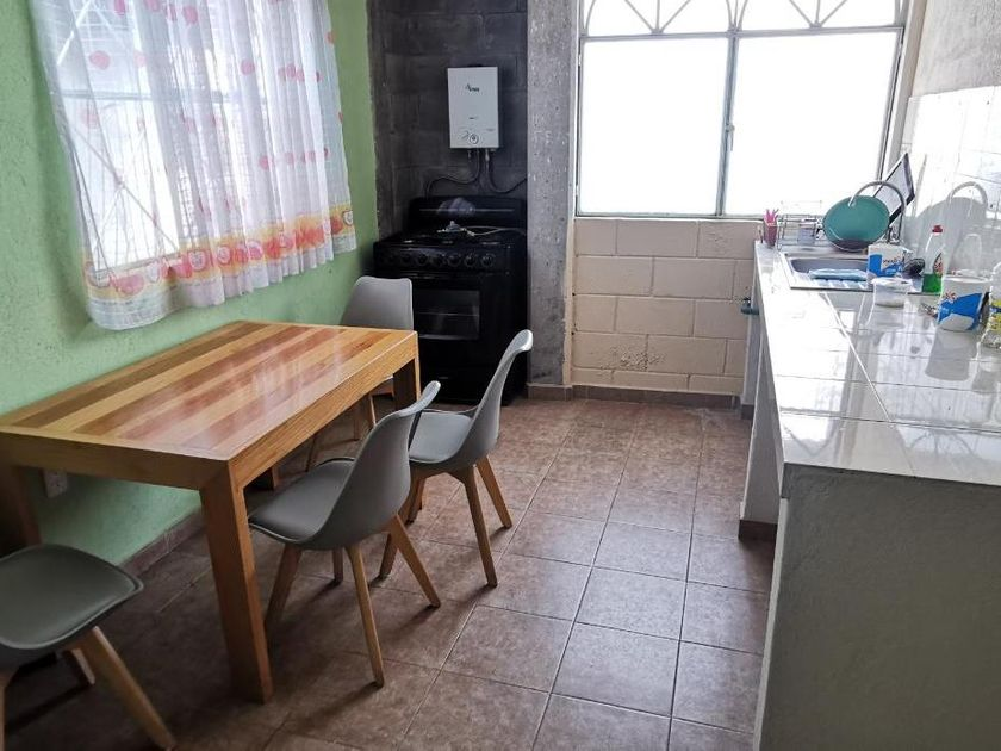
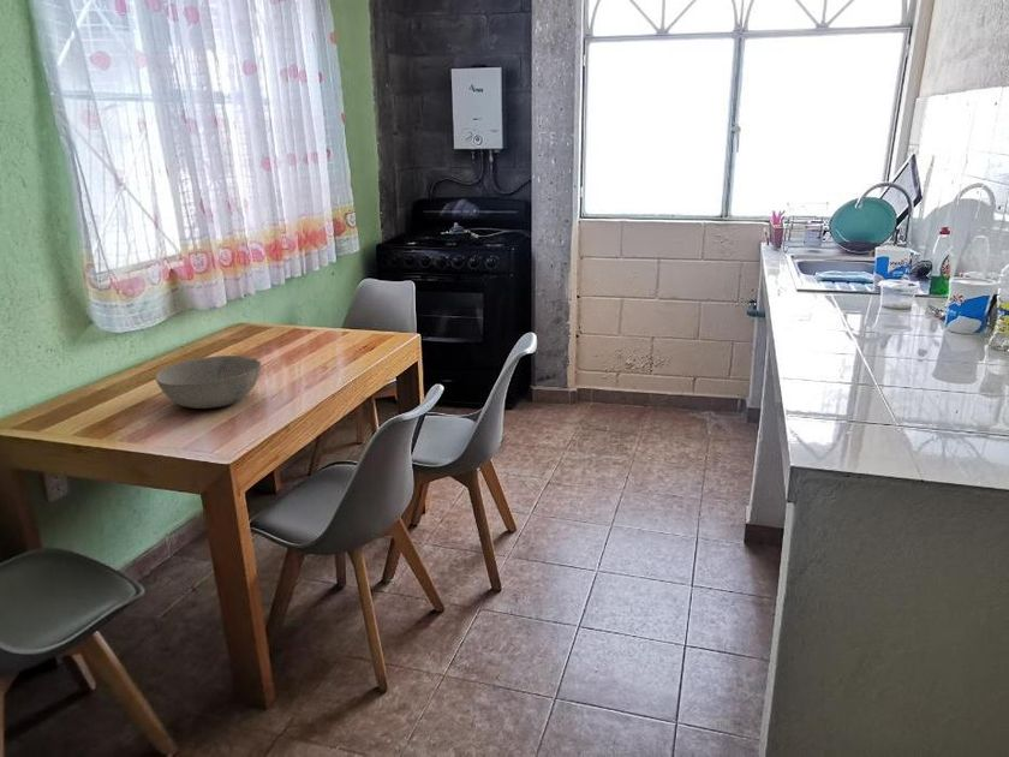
+ bowl [154,354,262,410]
